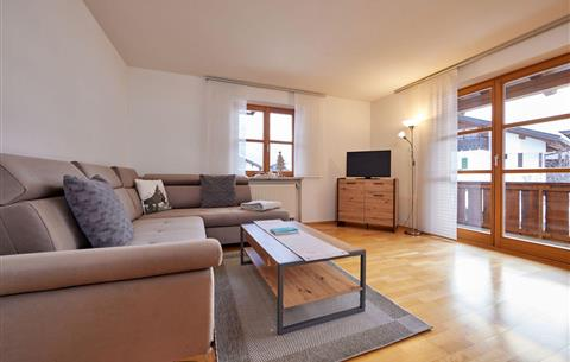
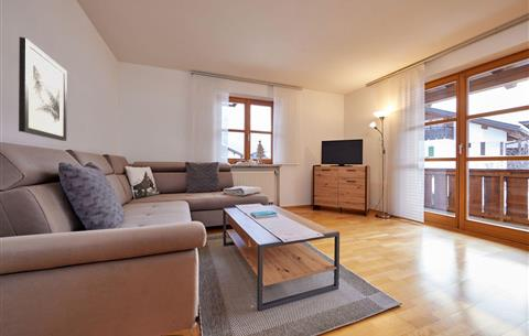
+ wall art [18,36,68,142]
